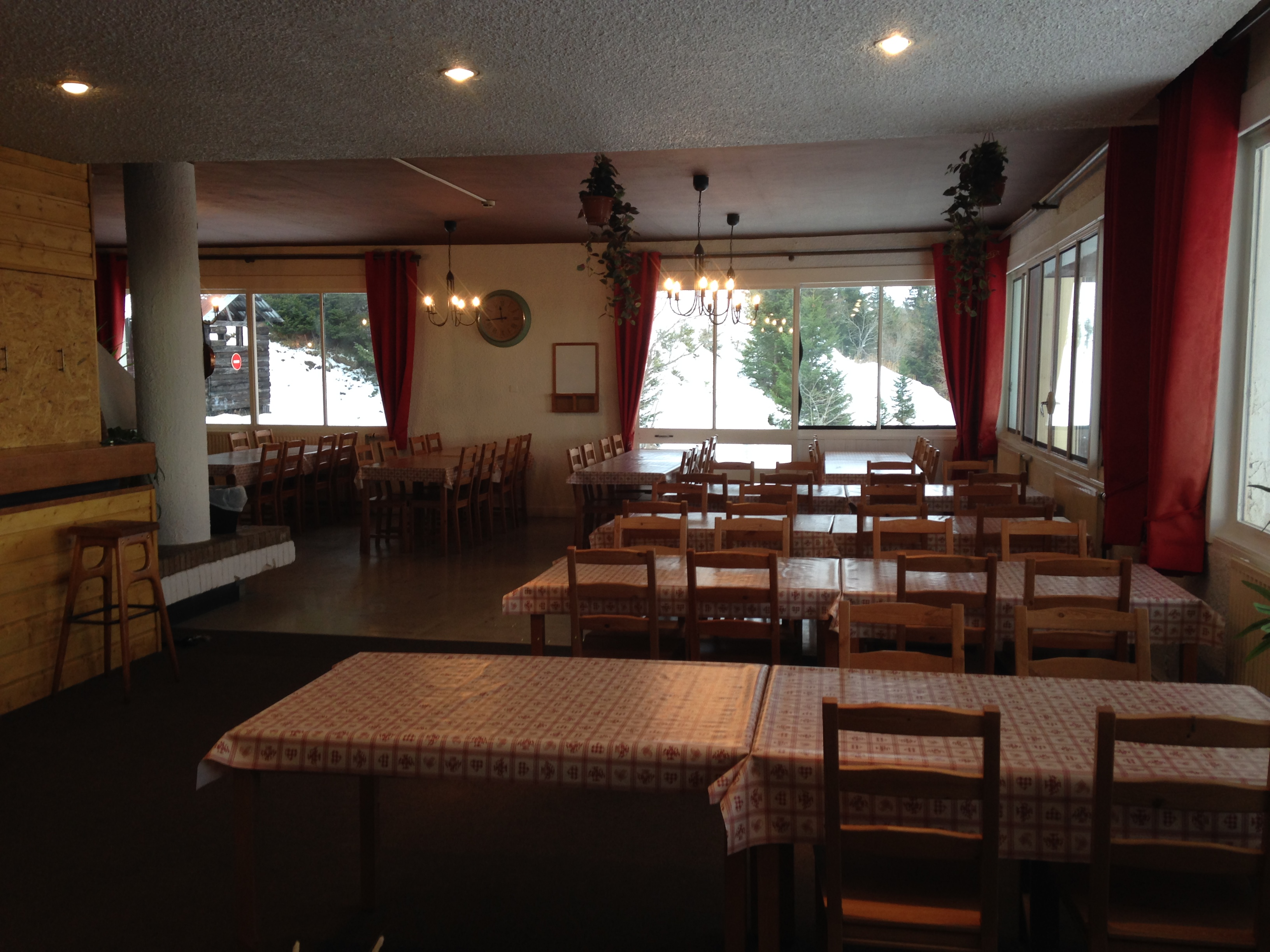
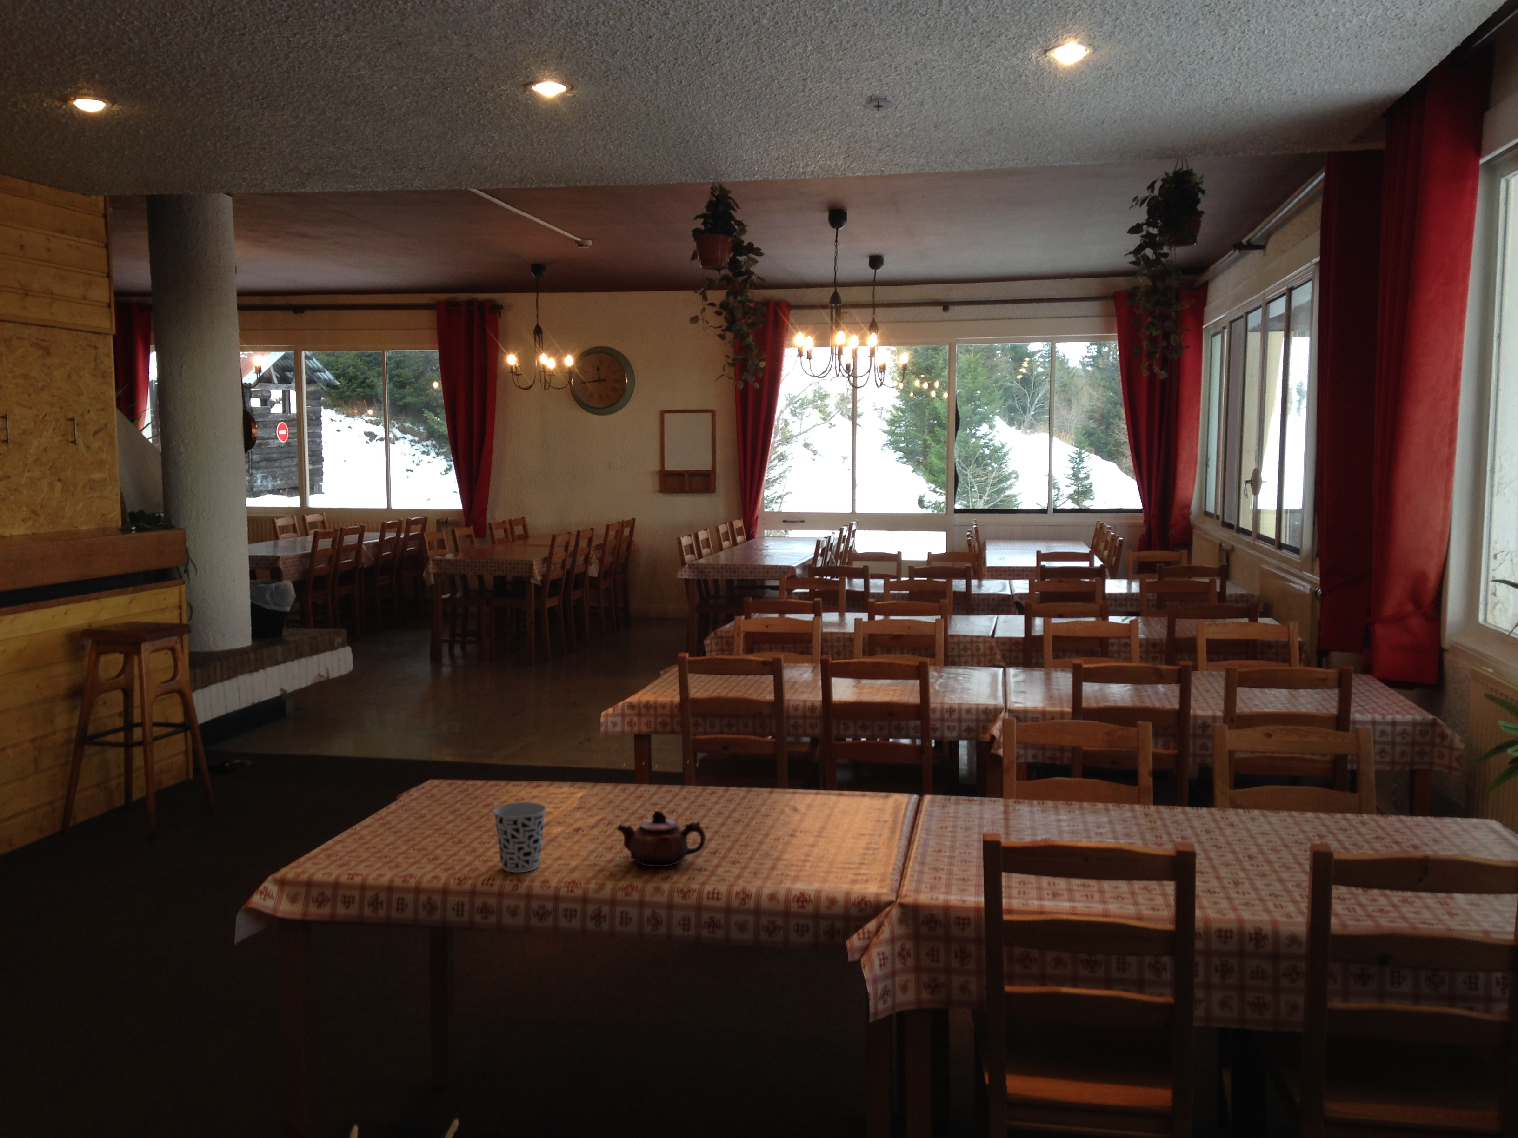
+ smoke detector [859,93,895,112]
+ cup [492,802,547,873]
+ teapot [617,810,706,867]
